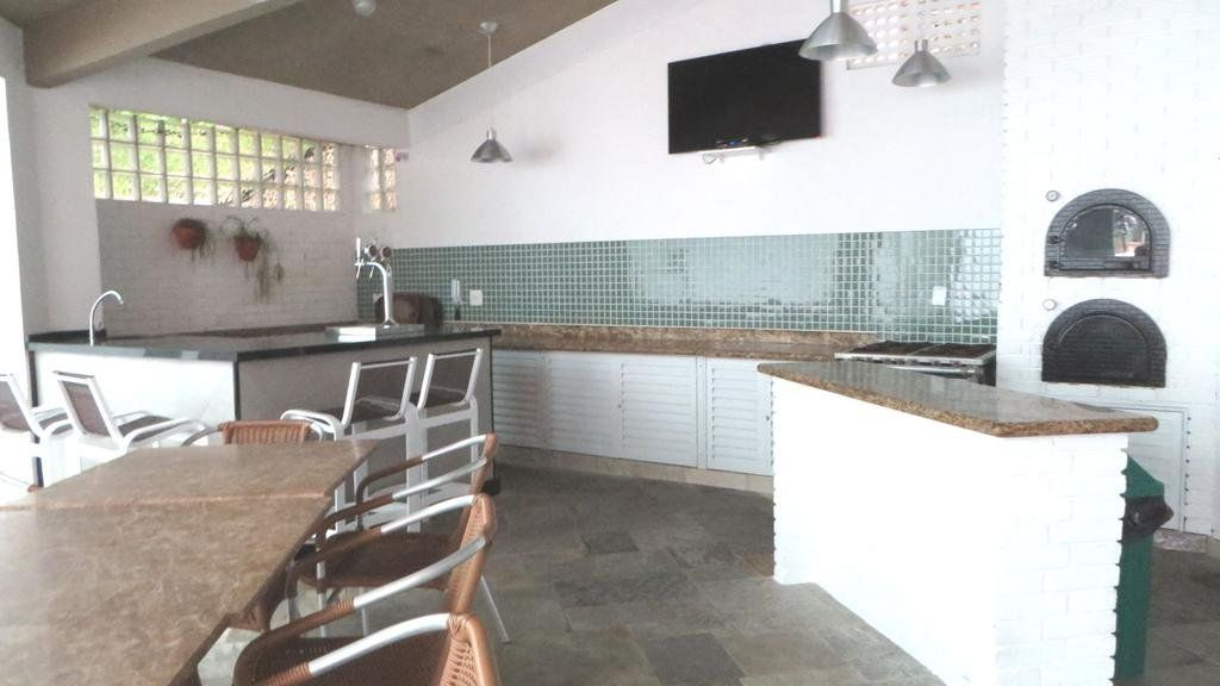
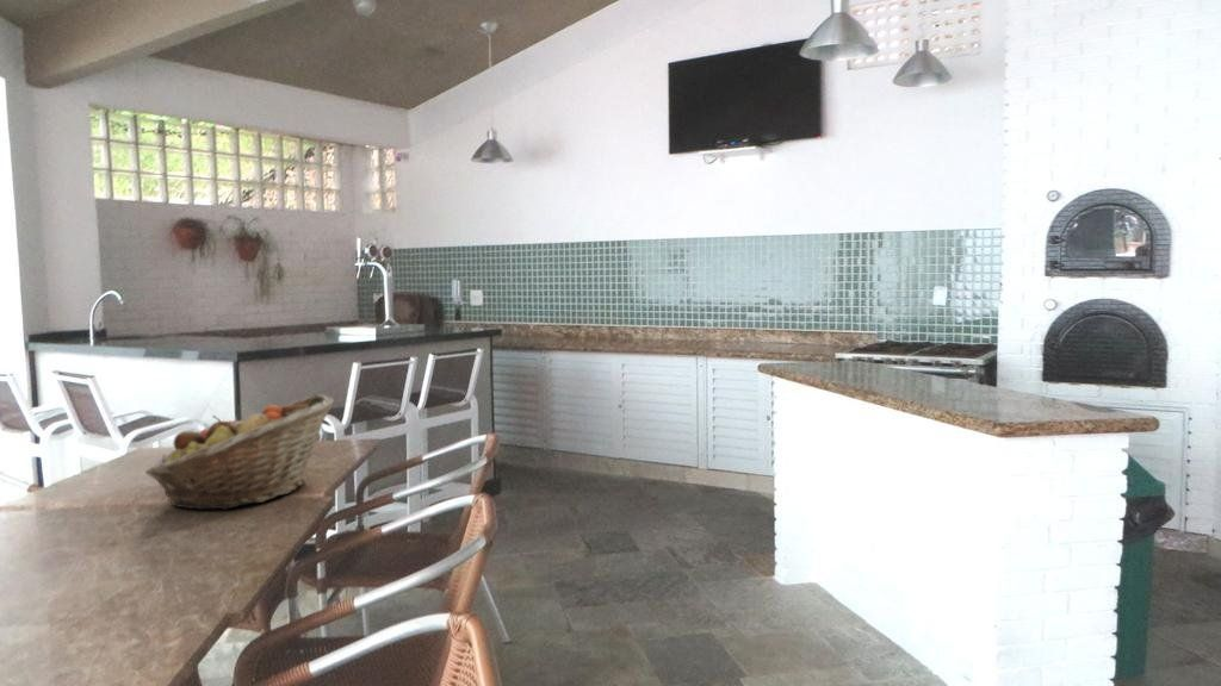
+ fruit basket [144,393,335,511]
